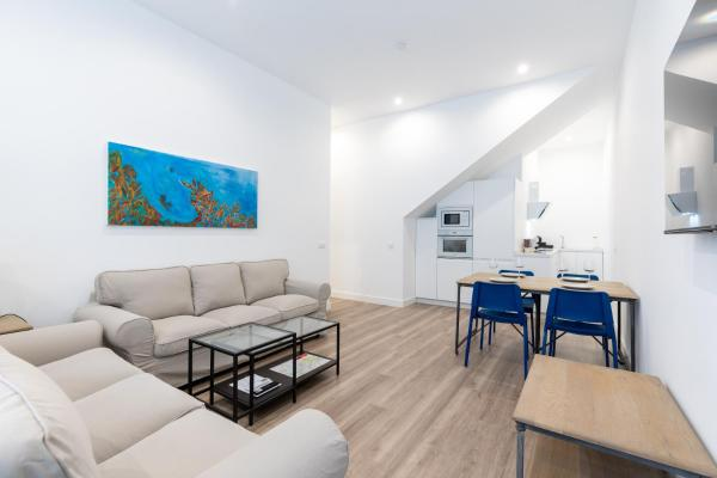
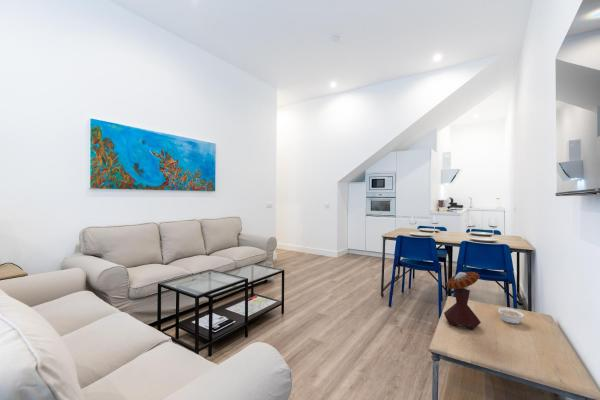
+ legume [497,307,525,325]
+ mushroom [443,271,482,331]
